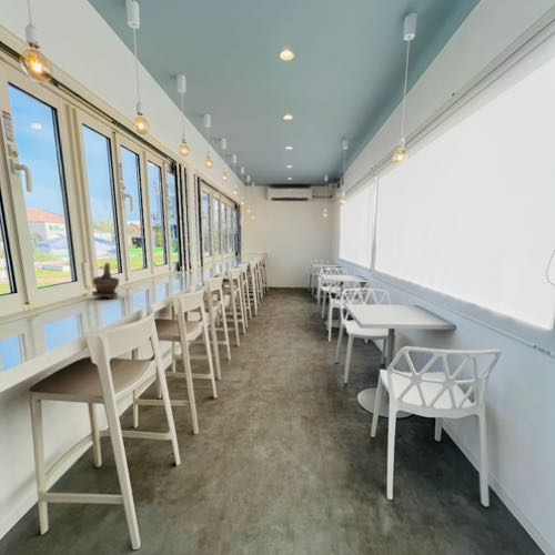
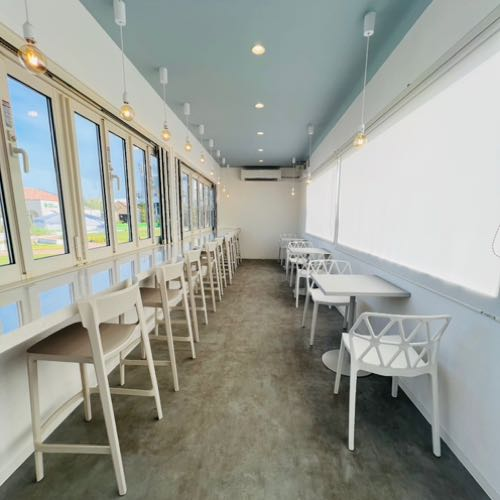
- potted plant [91,262,120,300]
